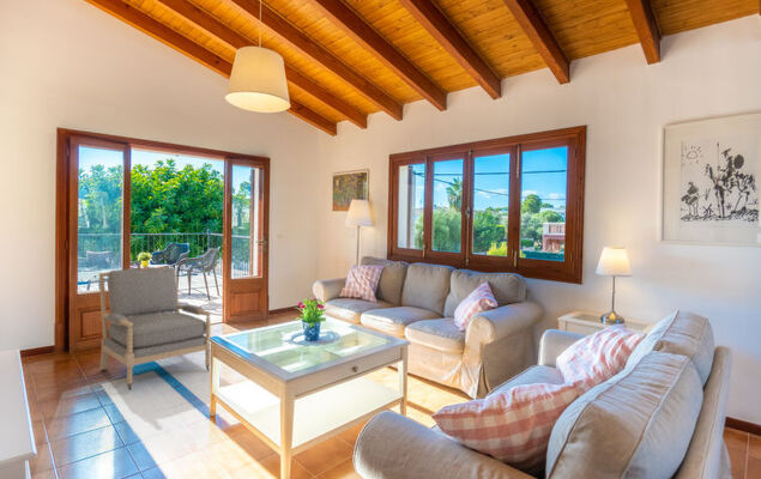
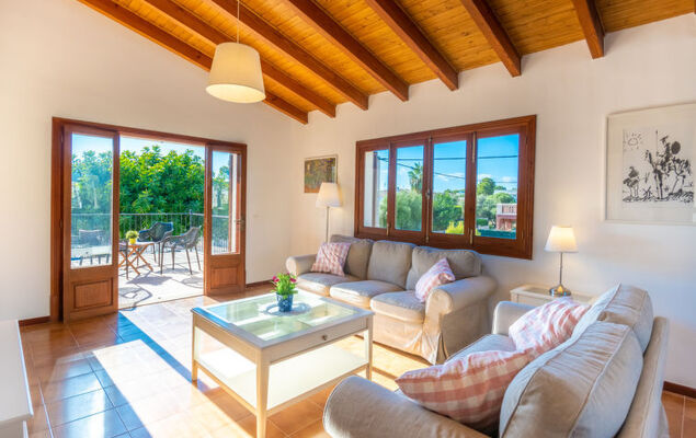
- armchair [97,266,212,392]
